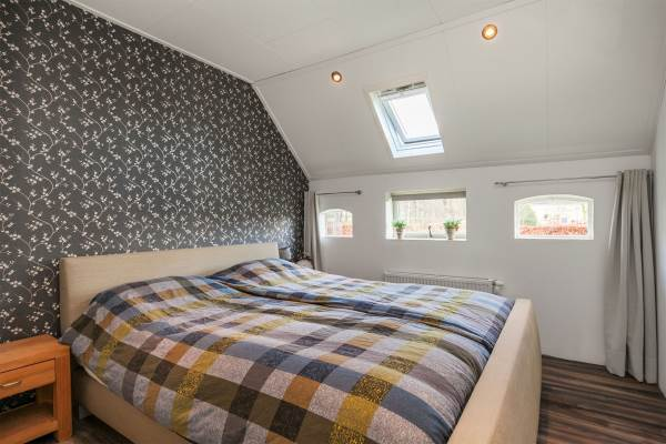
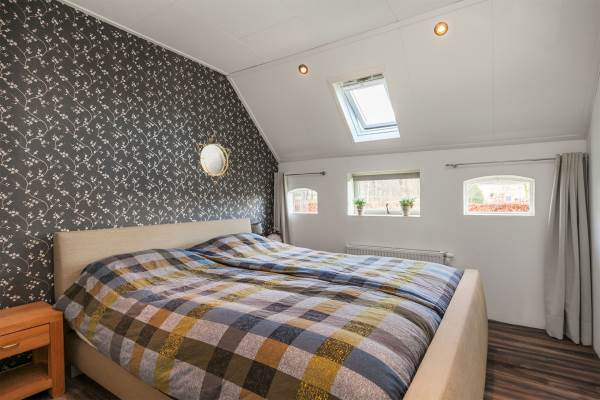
+ home mirror [195,133,232,187]
